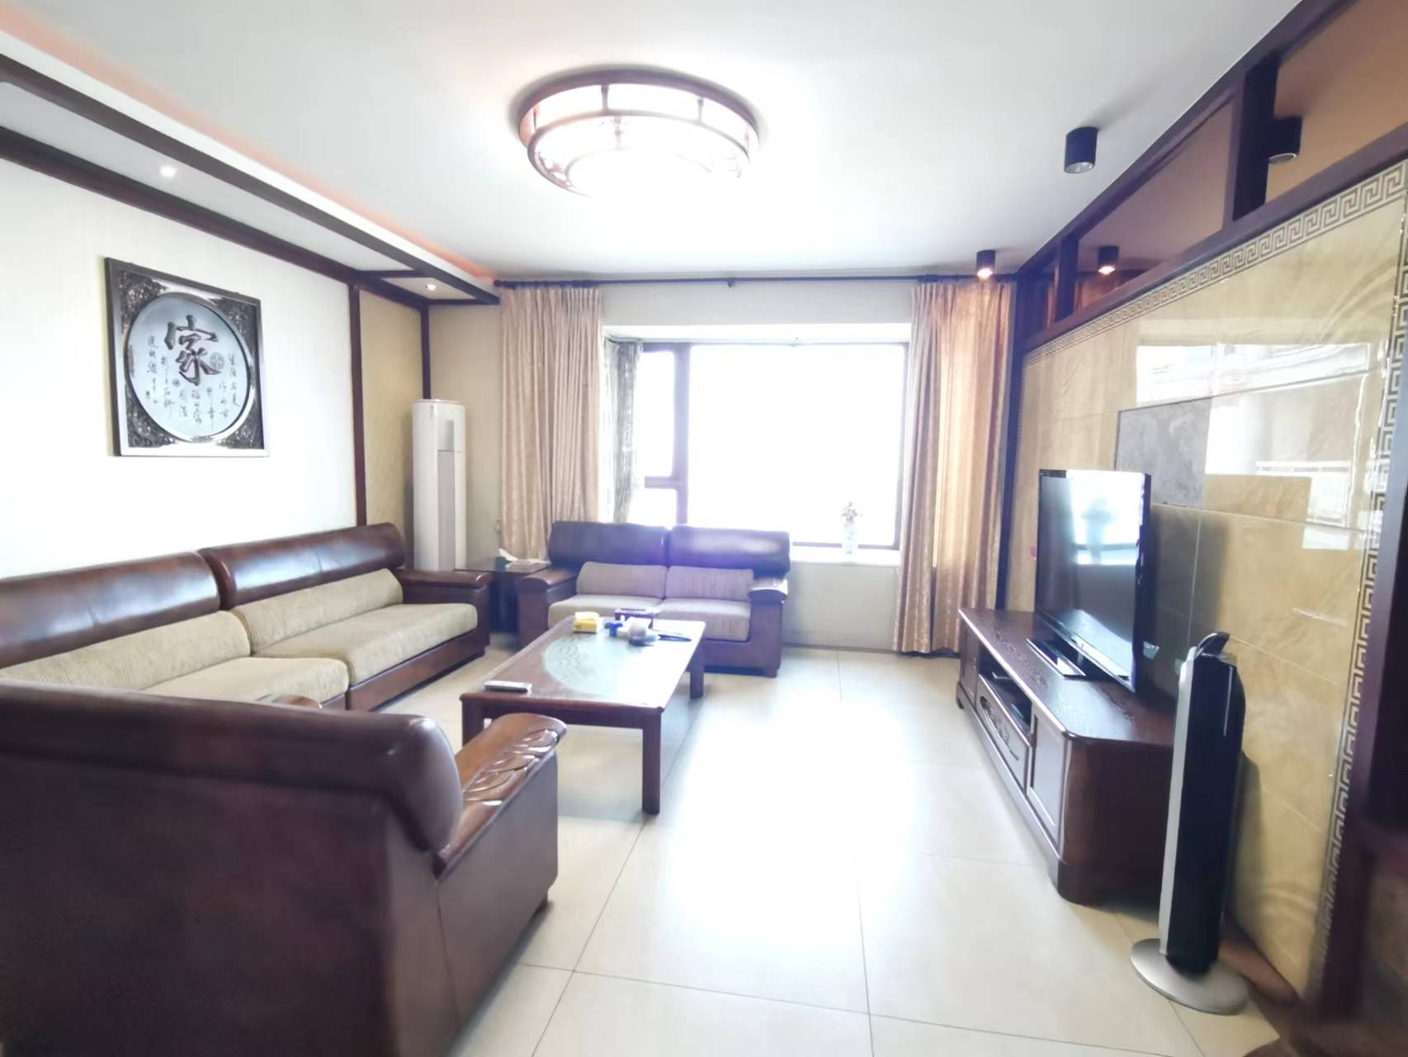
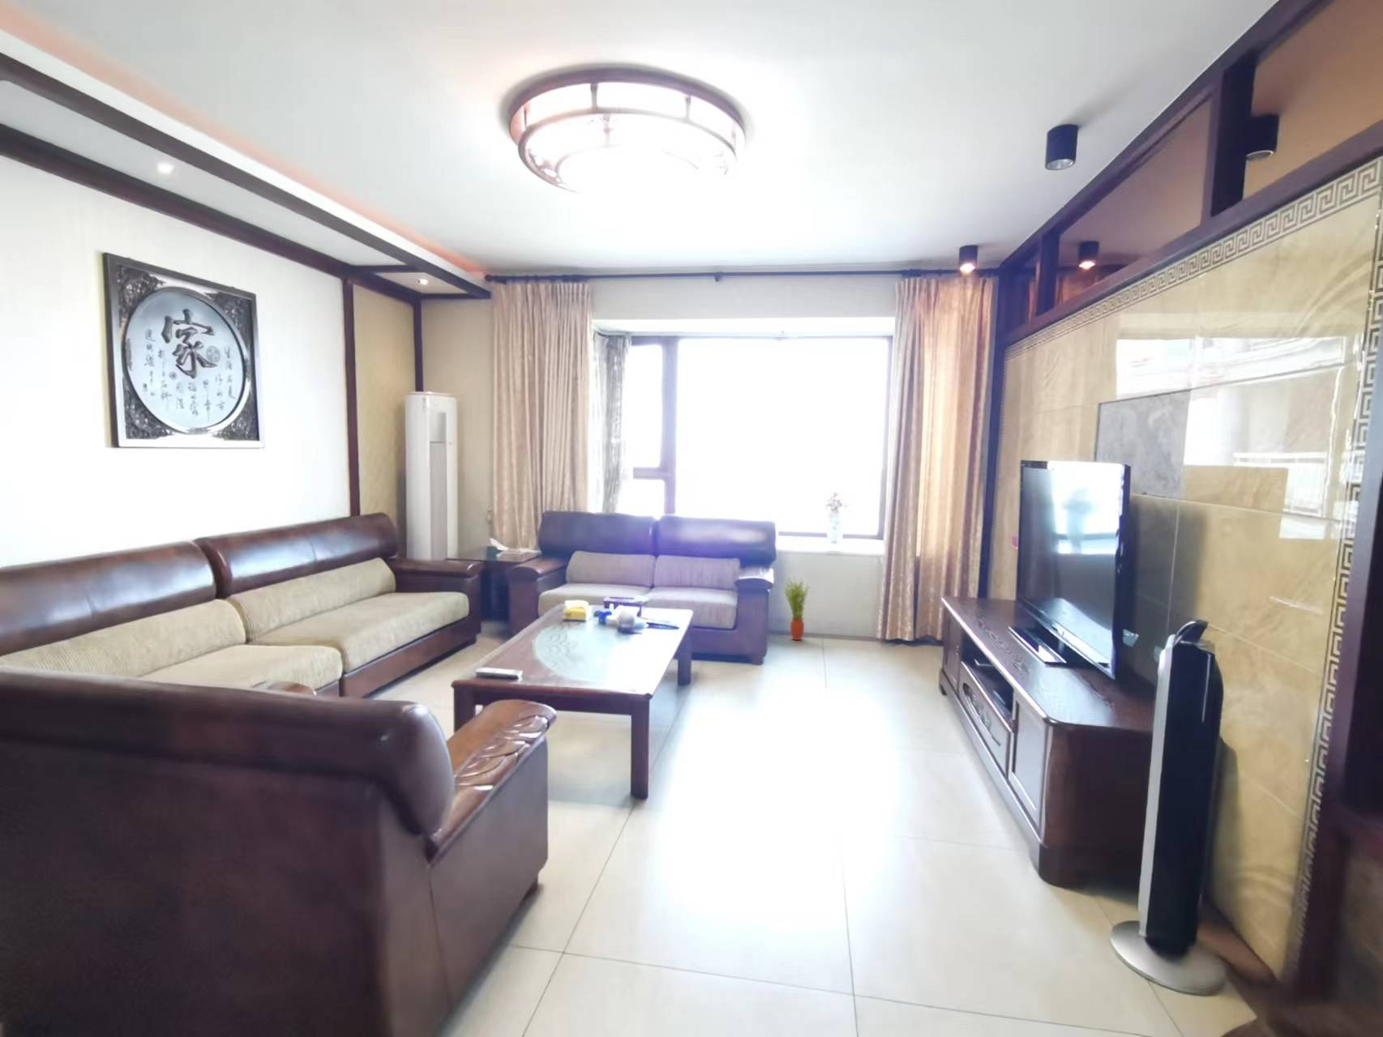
+ potted plant [781,576,809,640]
